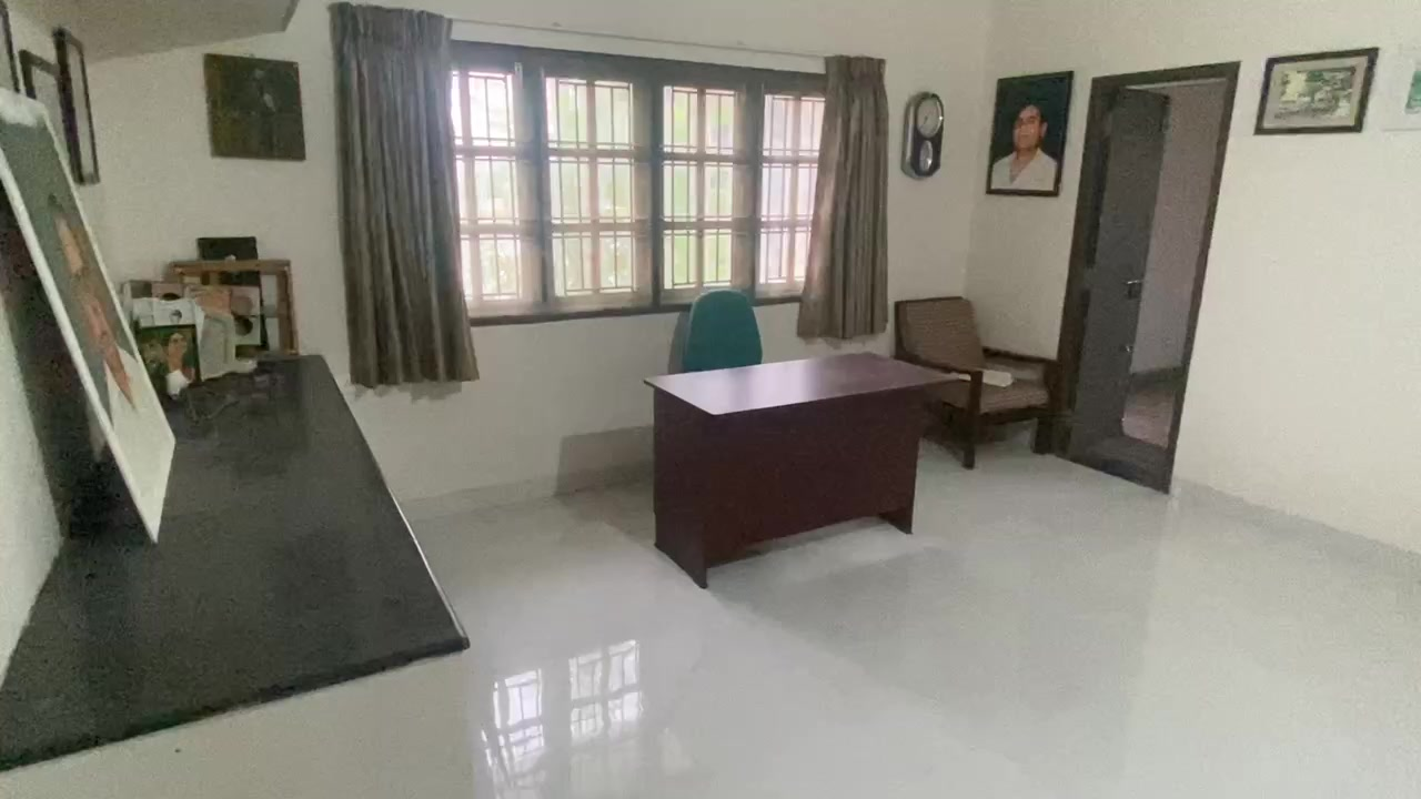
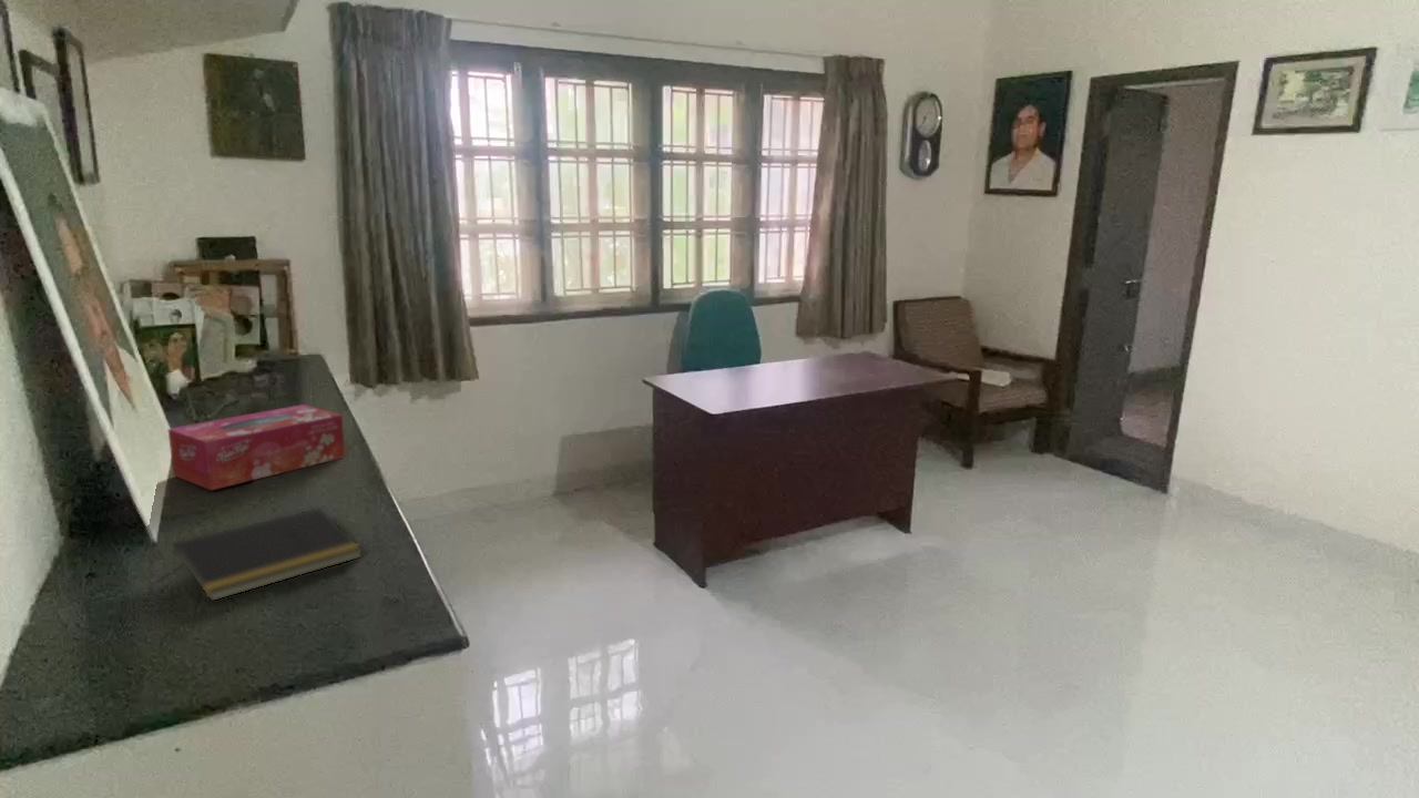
+ tissue box [166,403,346,491]
+ notepad [171,507,364,602]
